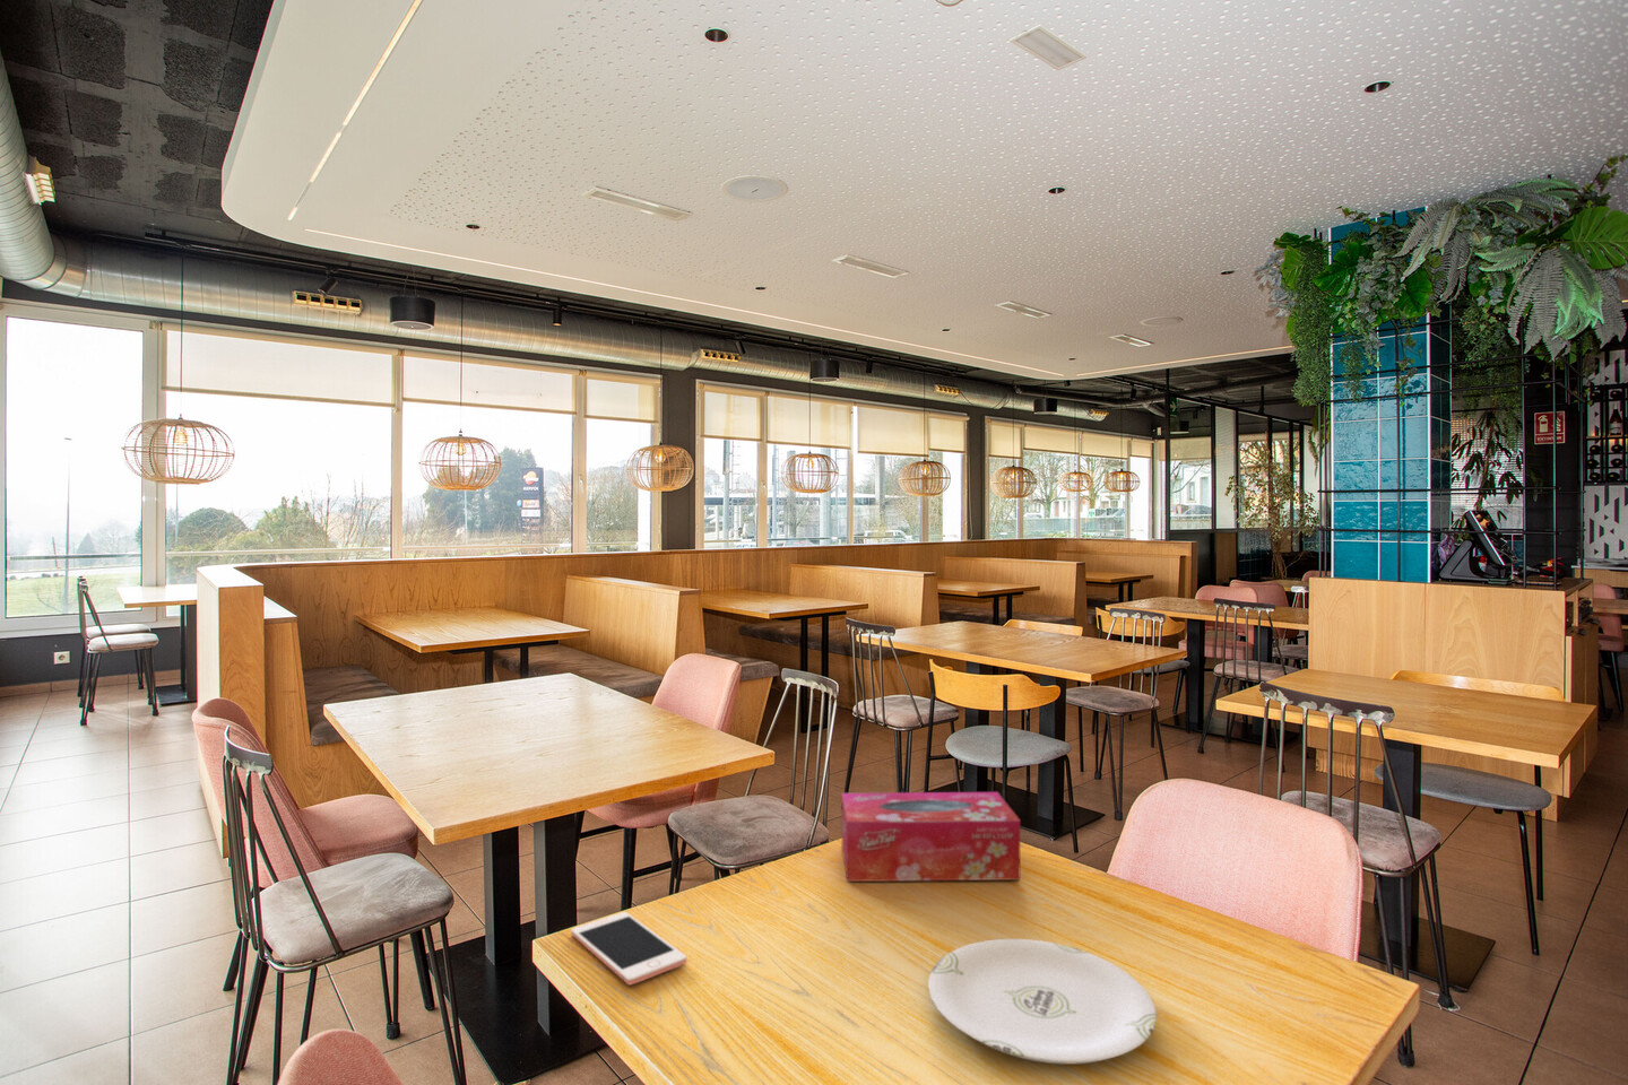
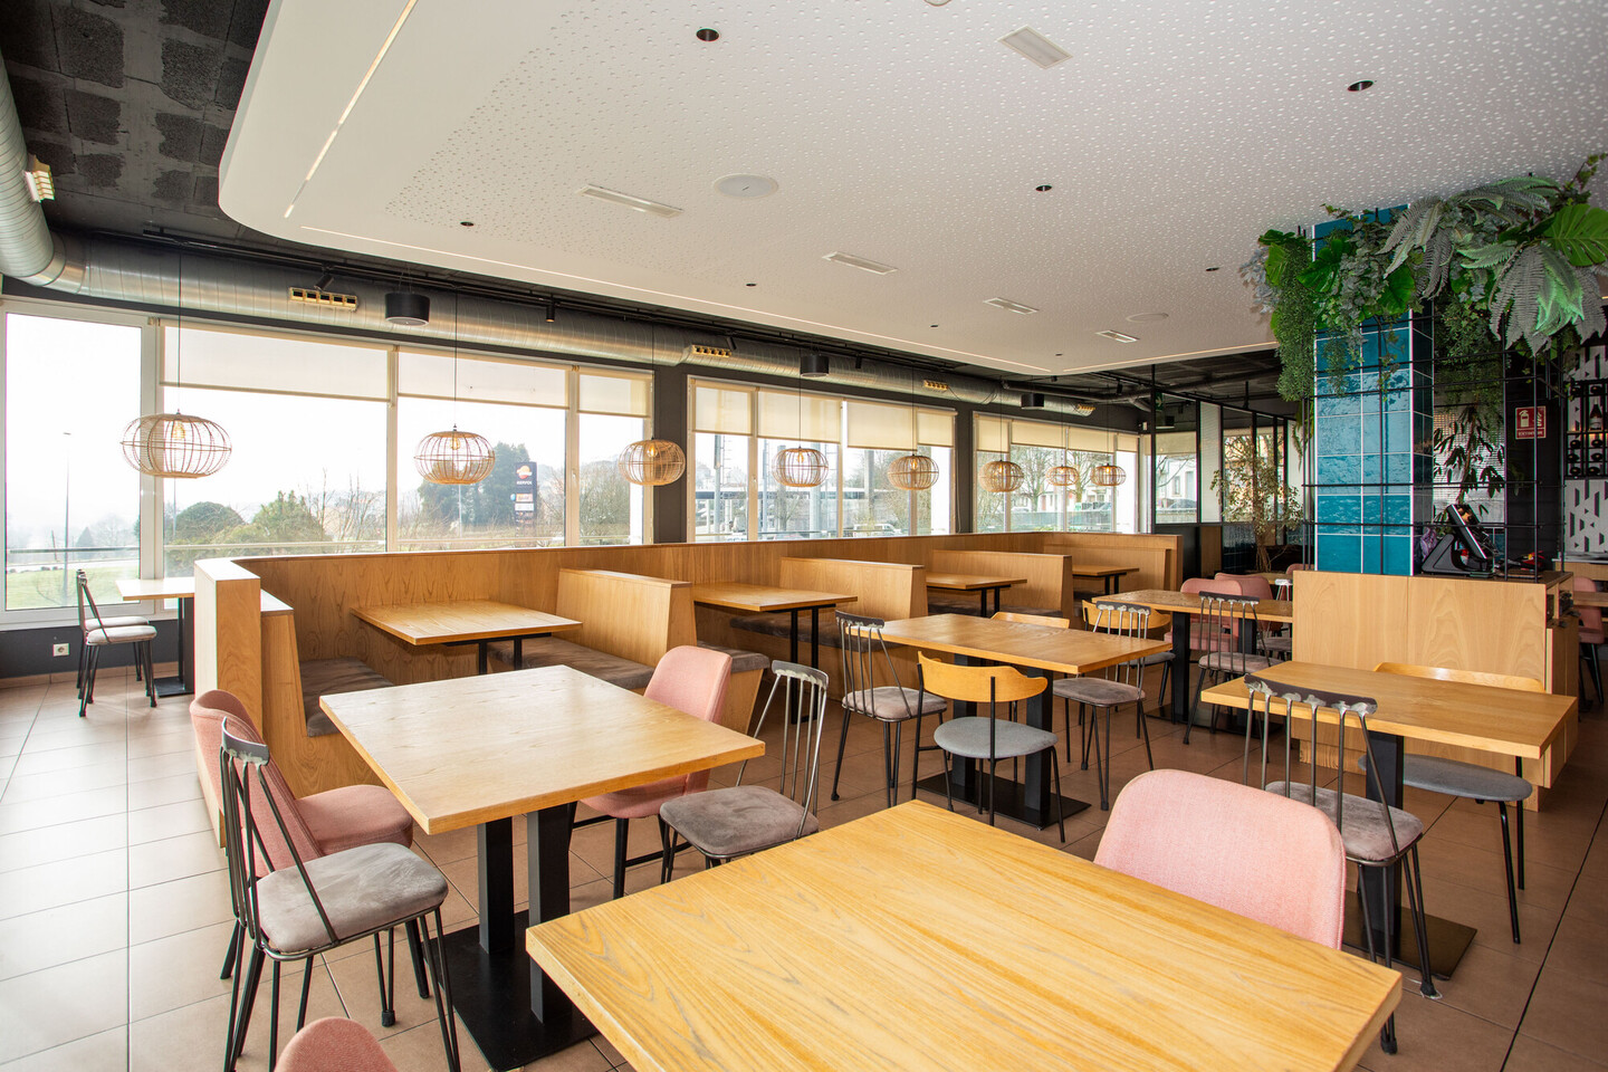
- cell phone [569,911,687,986]
- tissue box [841,791,1021,883]
- plate [927,938,1158,1064]
